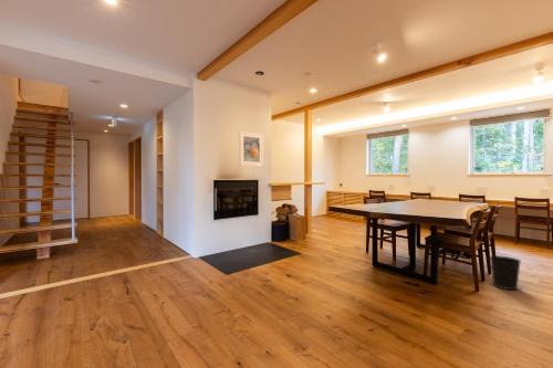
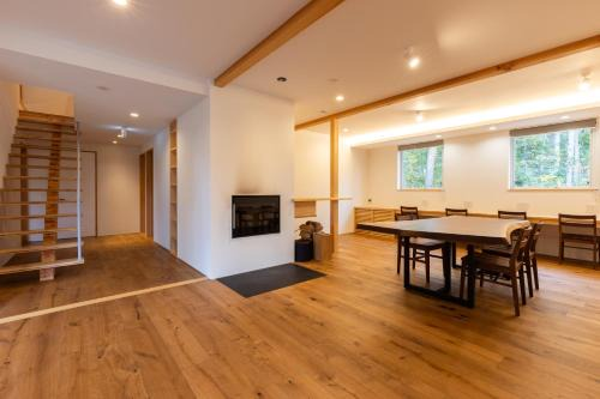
- wastebasket [489,254,522,291]
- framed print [238,130,264,168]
